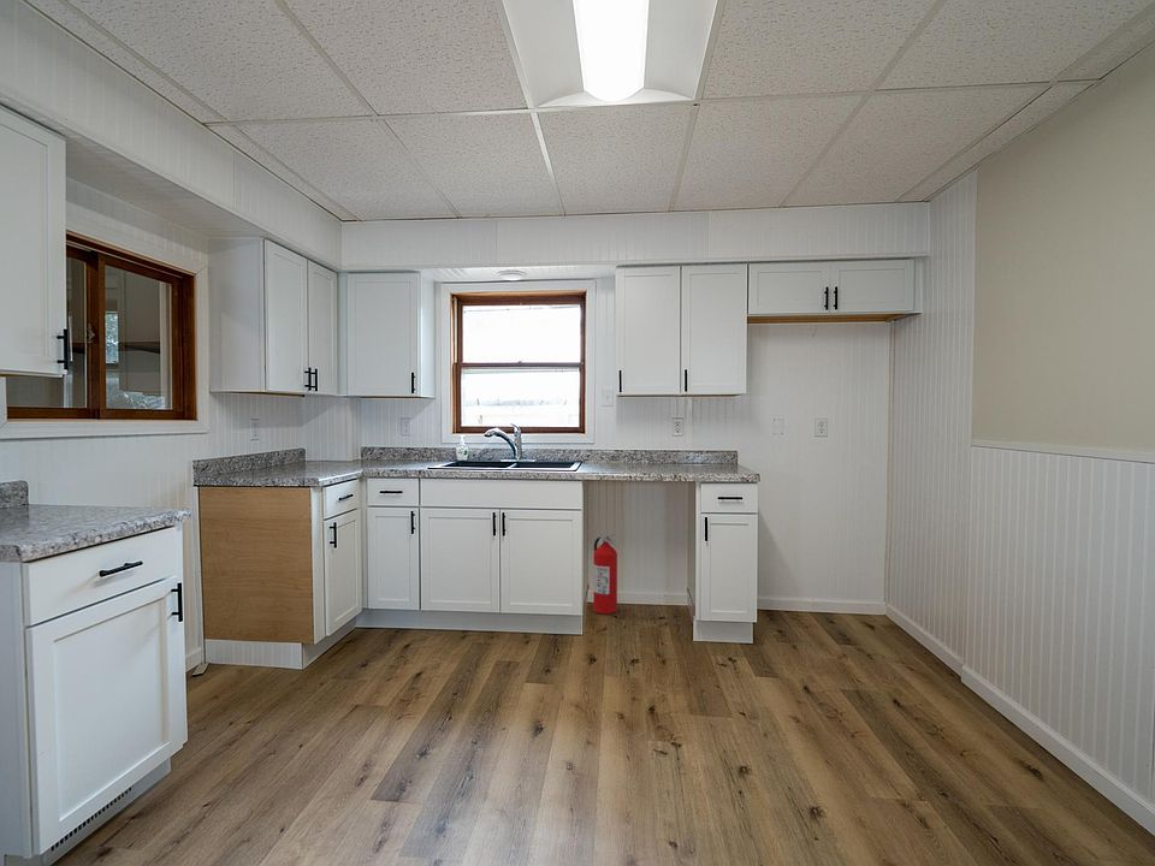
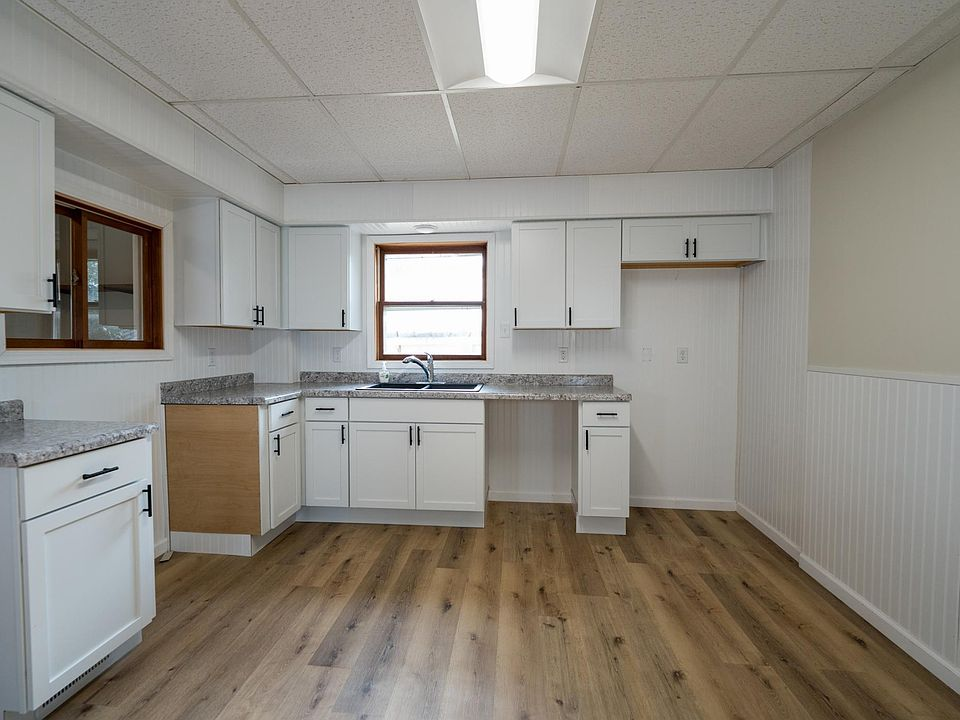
- fire extinguisher [592,533,618,615]
